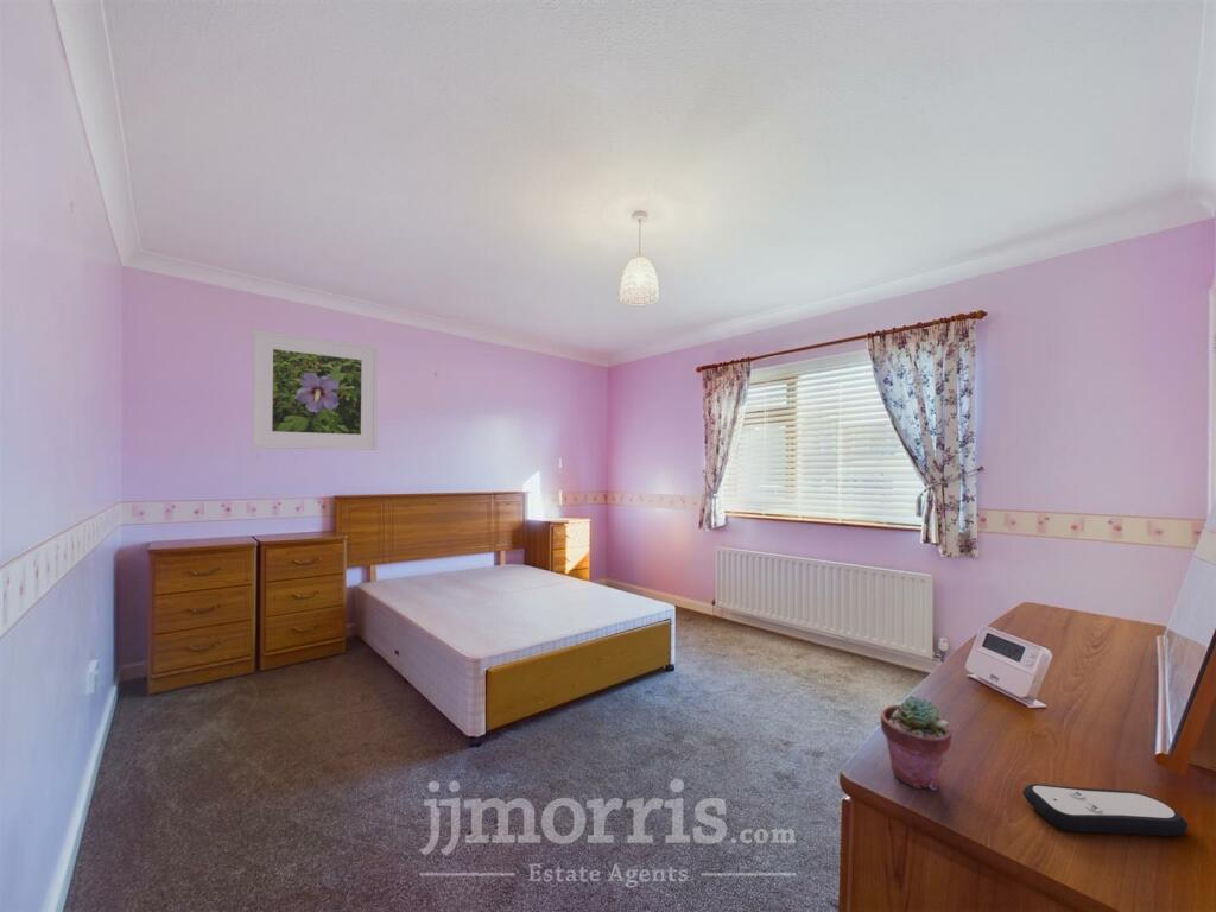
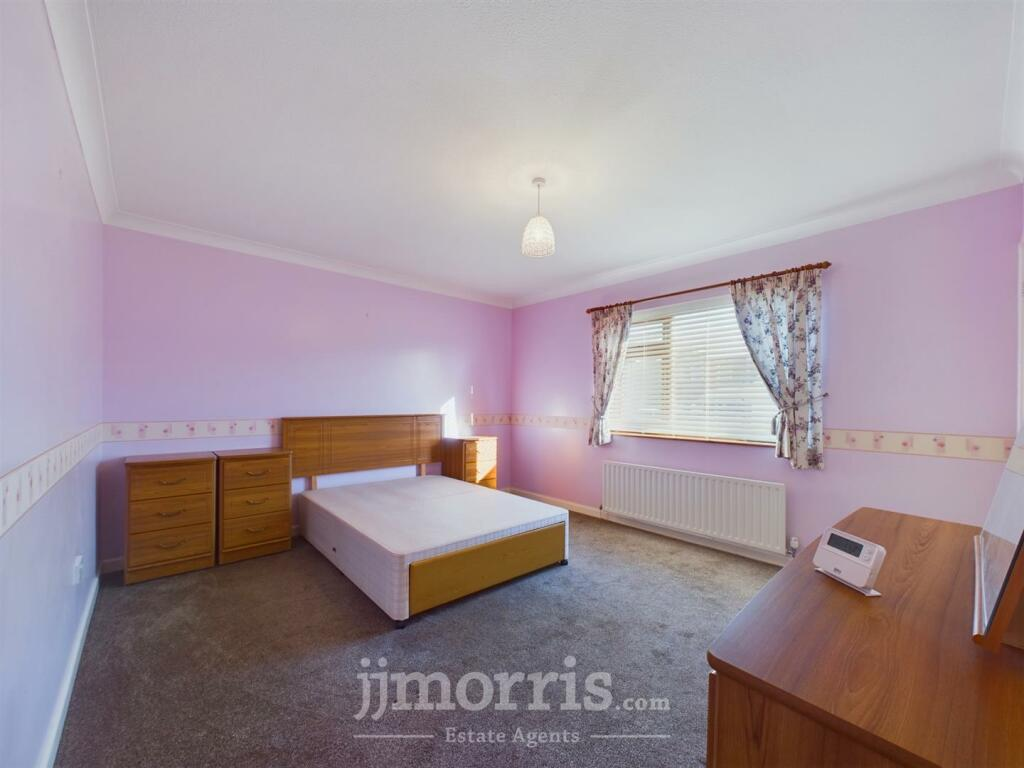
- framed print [251,328,379,451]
- potted succulent [880,695,952,792]
- remote control [1021,783,1190,837]
